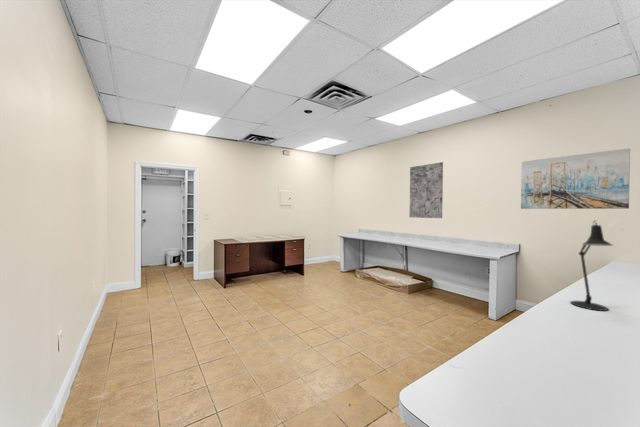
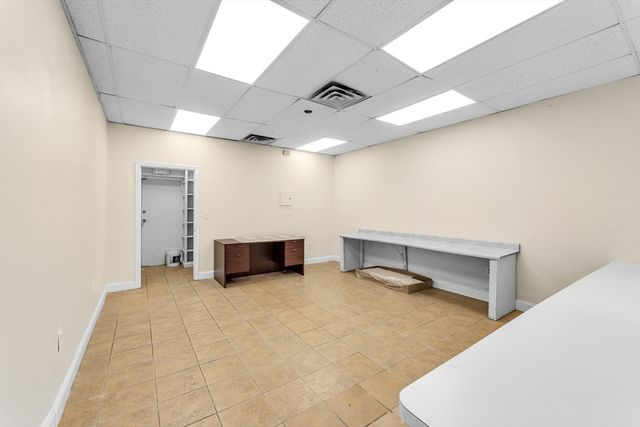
- wall art [408,161,444,219]
- wall art [520,147,631,210]
- desk lamp [570,219,614,312]
